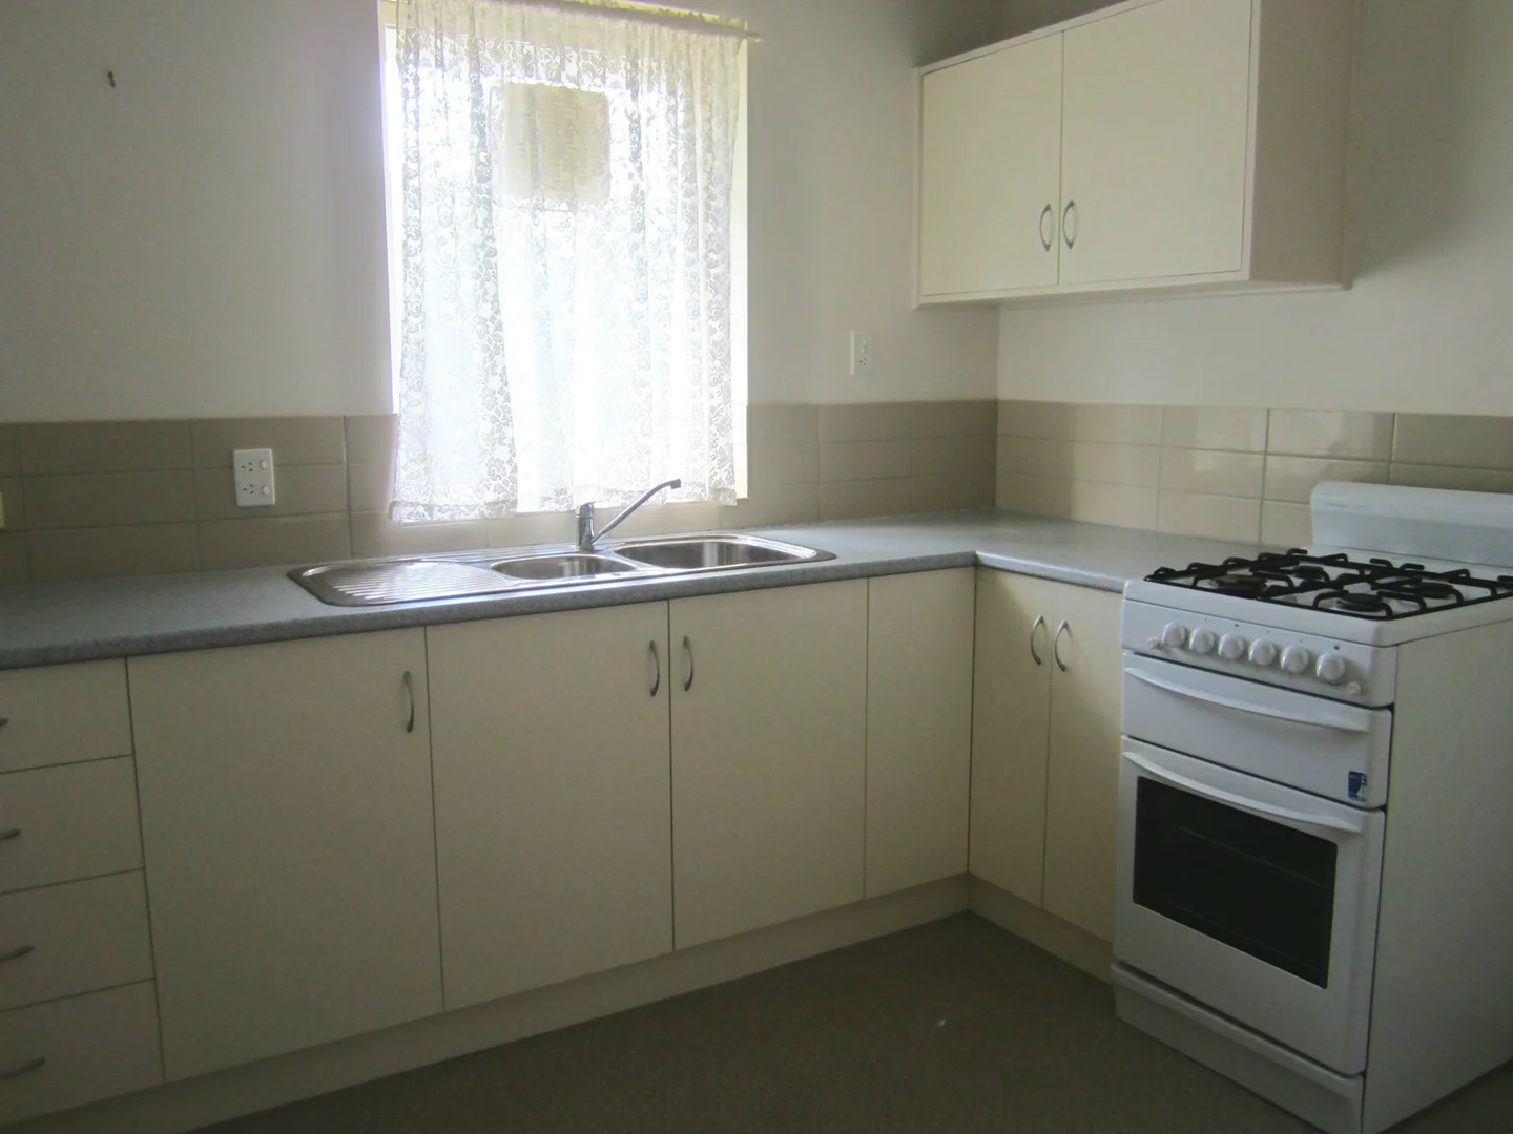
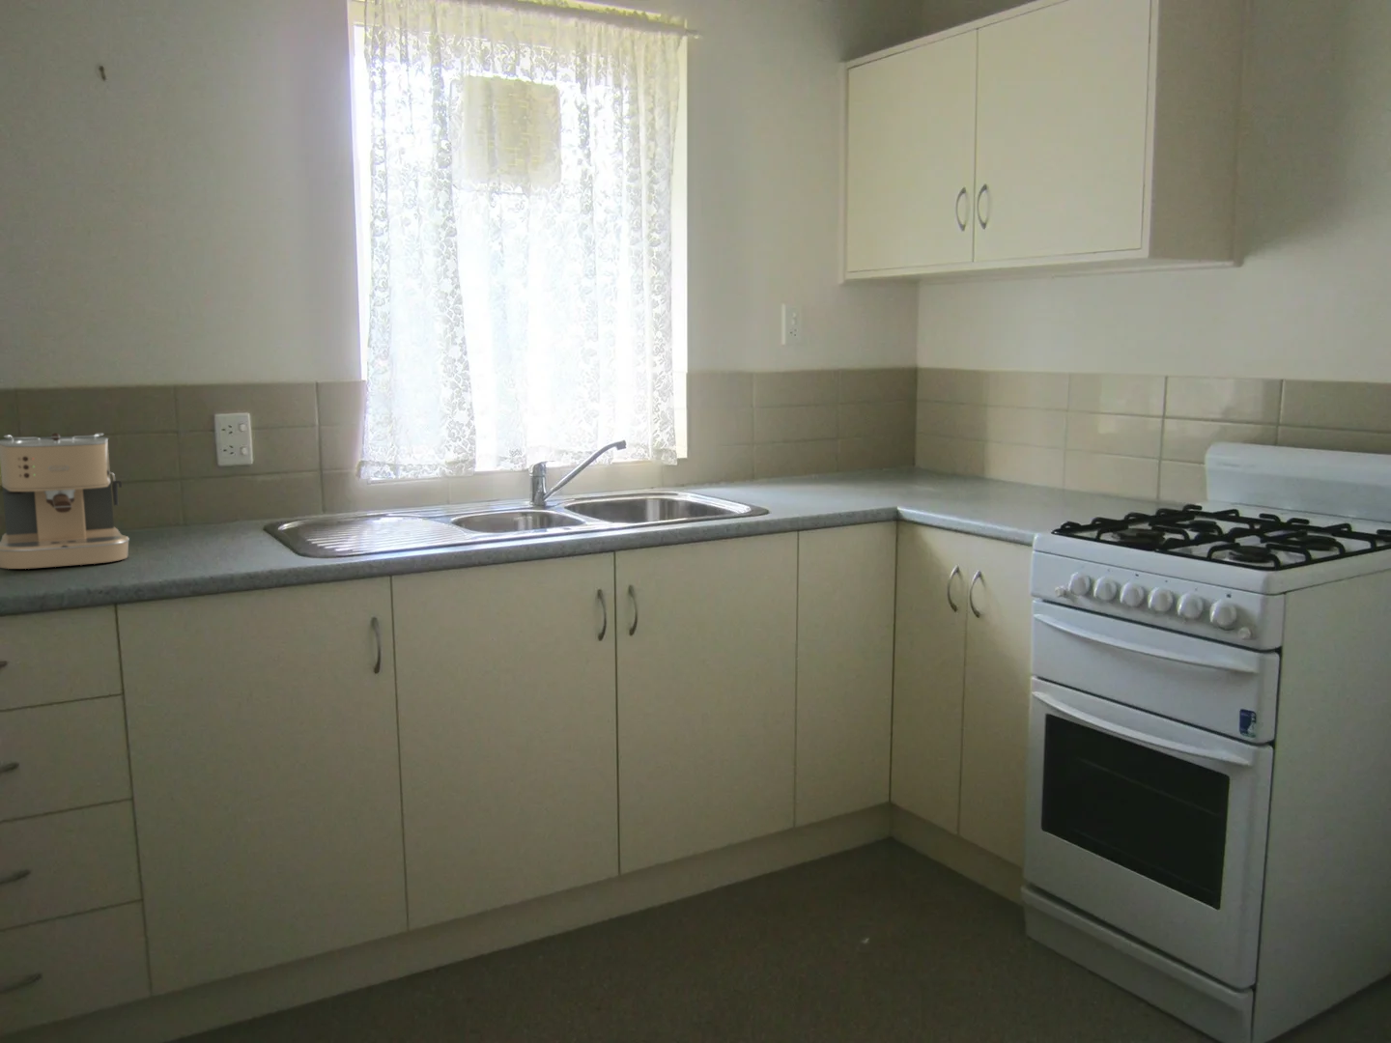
+ coffee maker [0,432,130,570]
